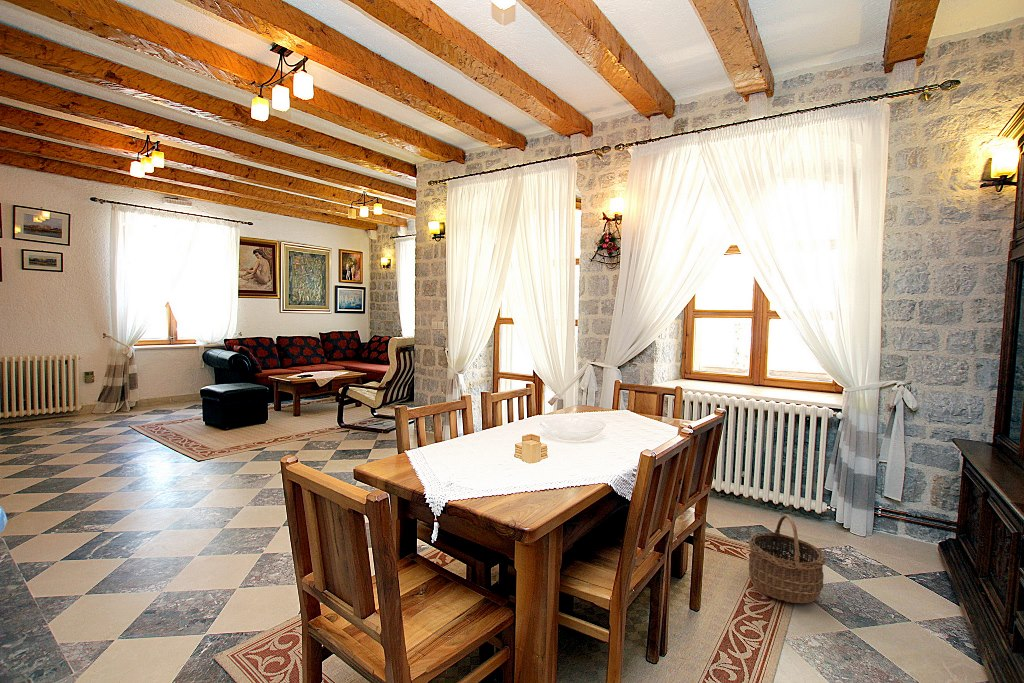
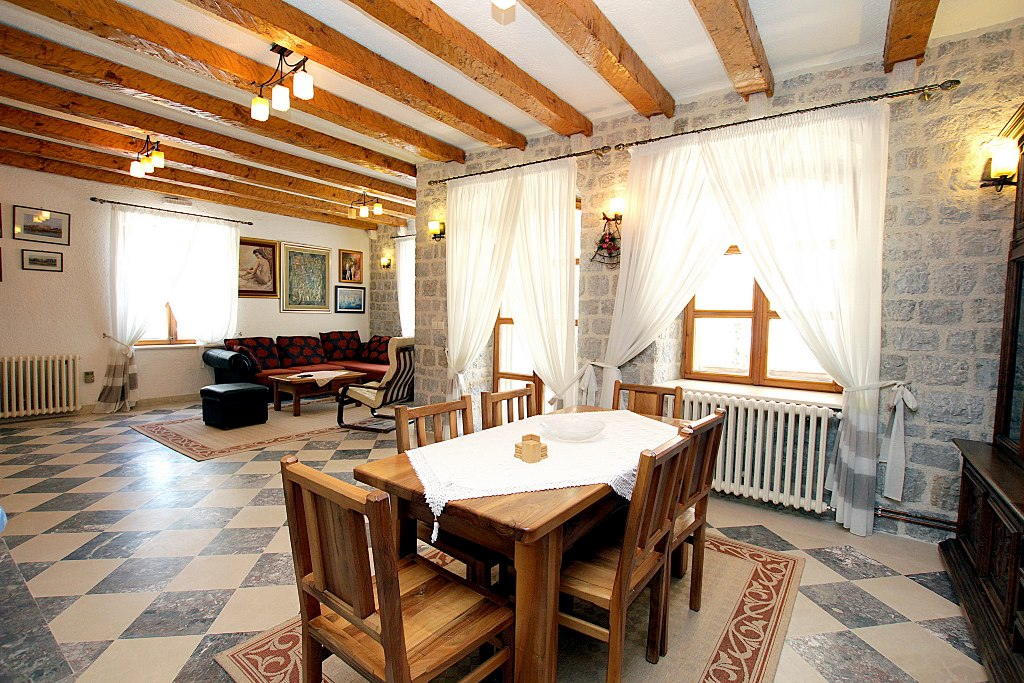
- wicker basket [748,513,826,604]
